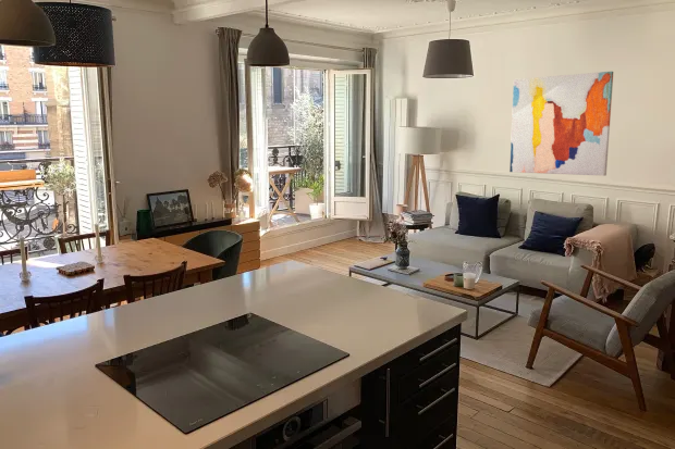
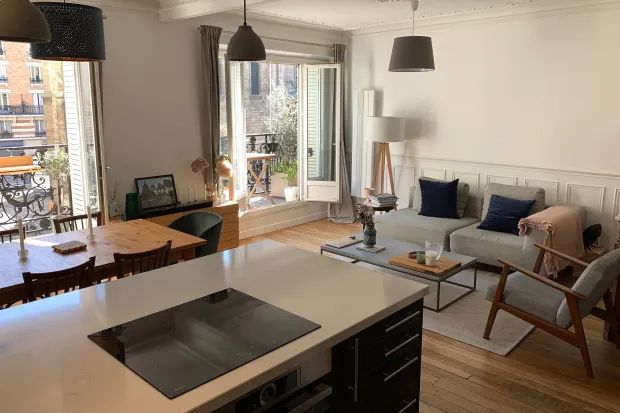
- wall art [508,71,614,177]
